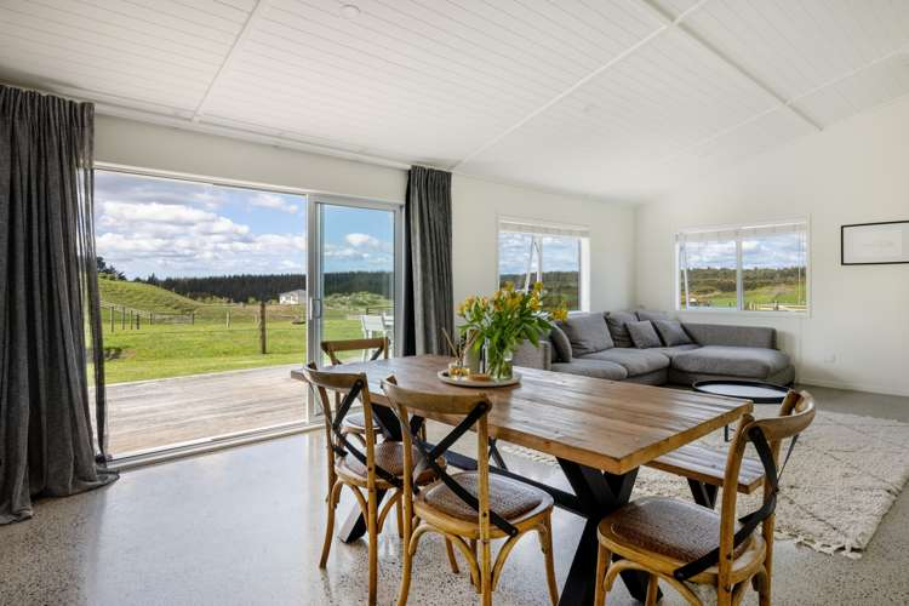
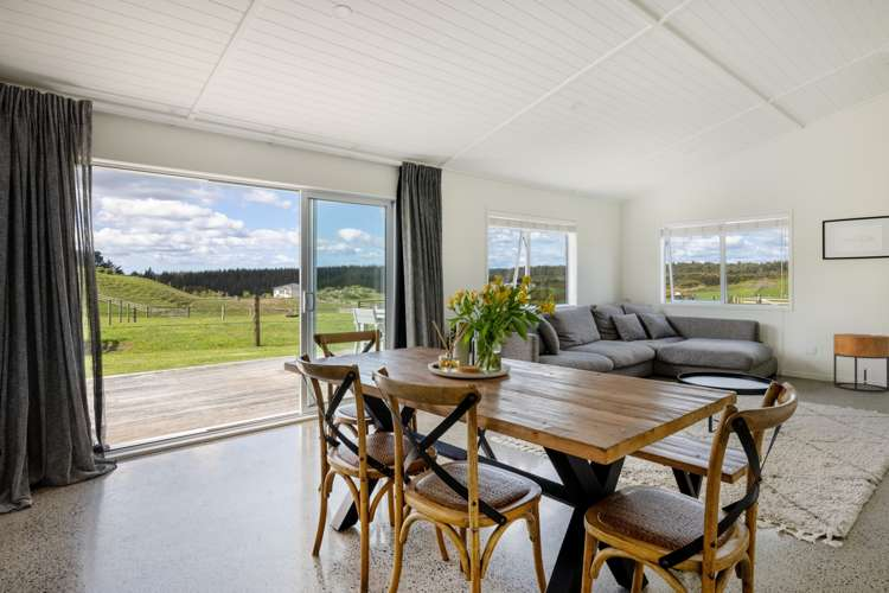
+ side table [832,333,889,394]
